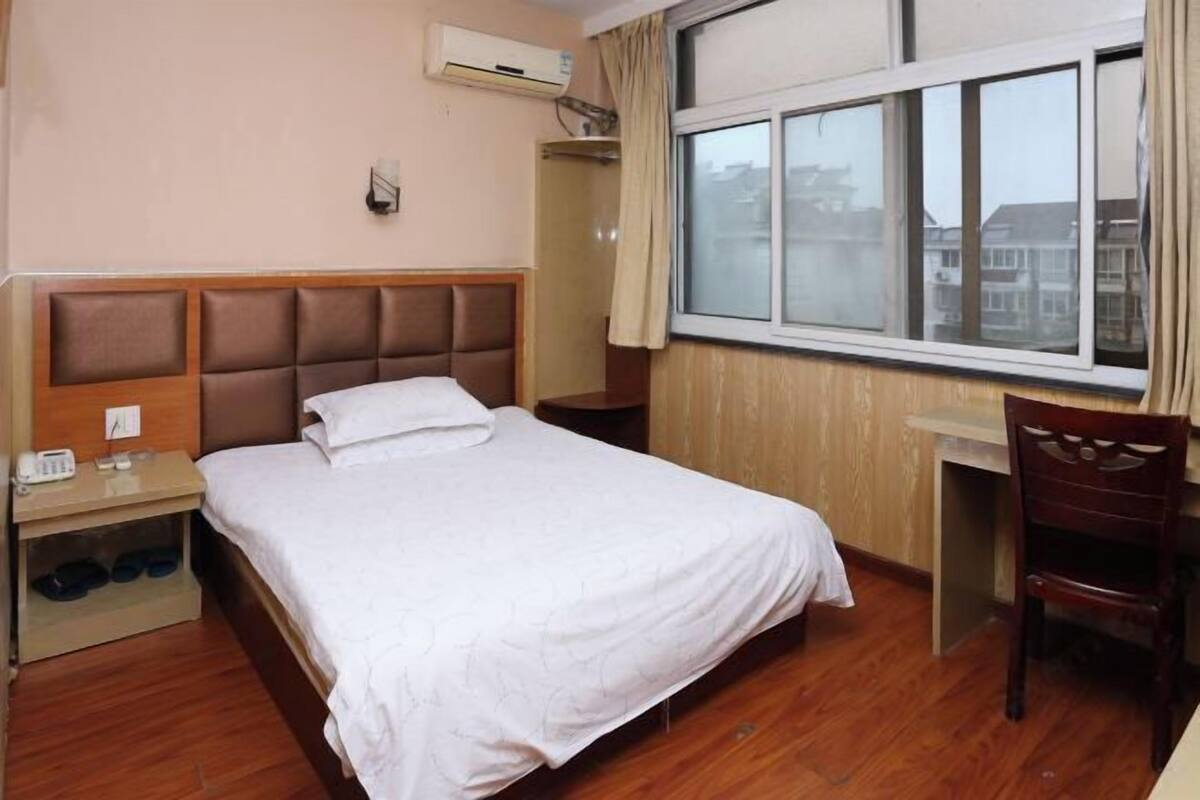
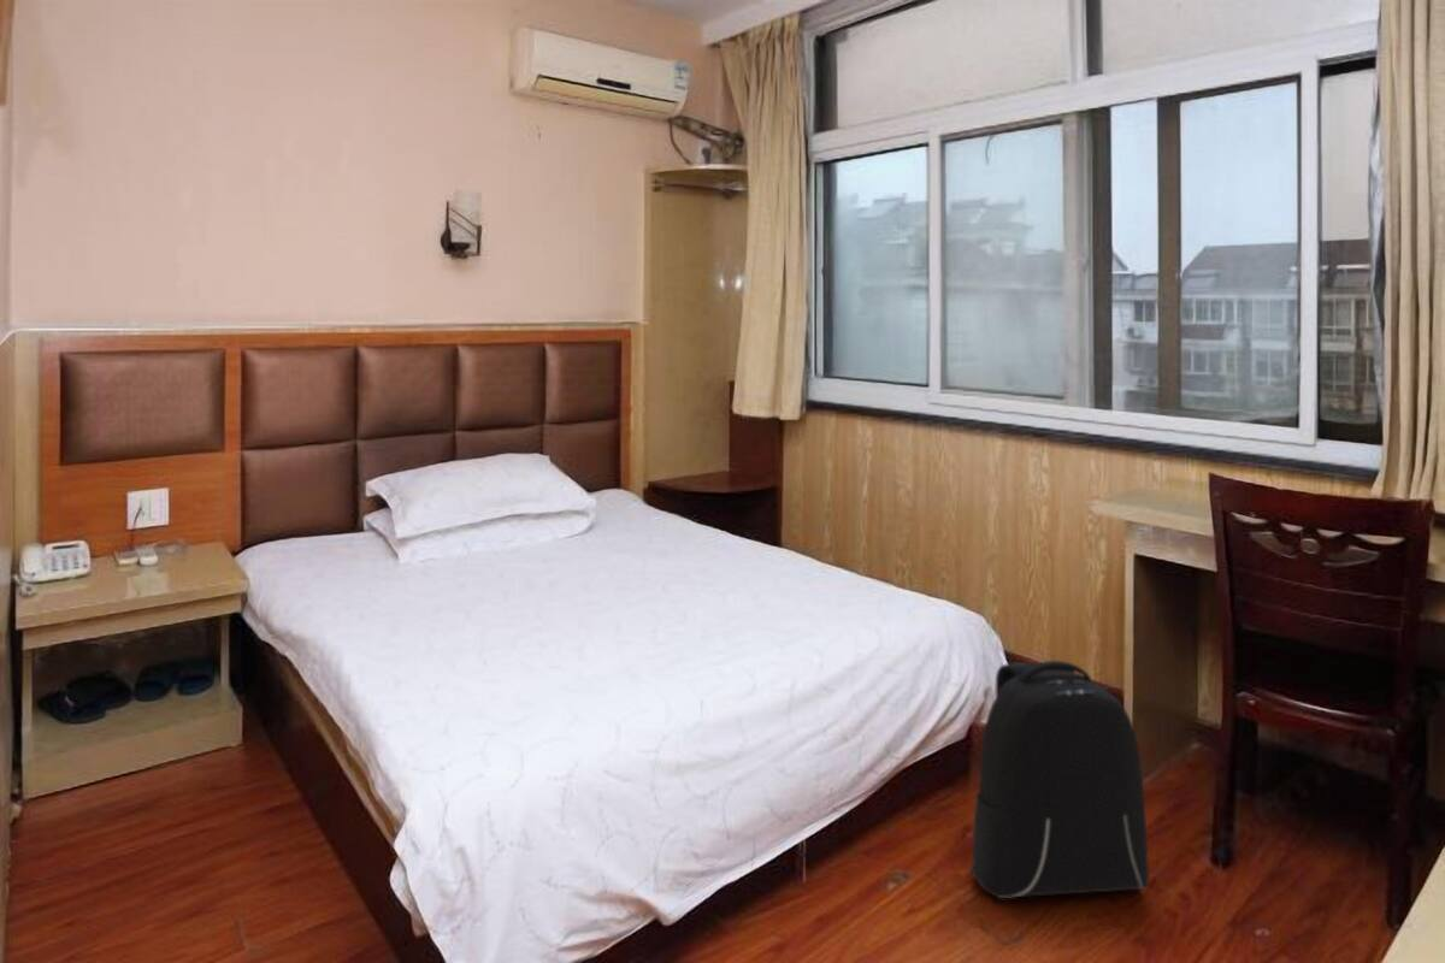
+ backpack [971,660,1150,899]
